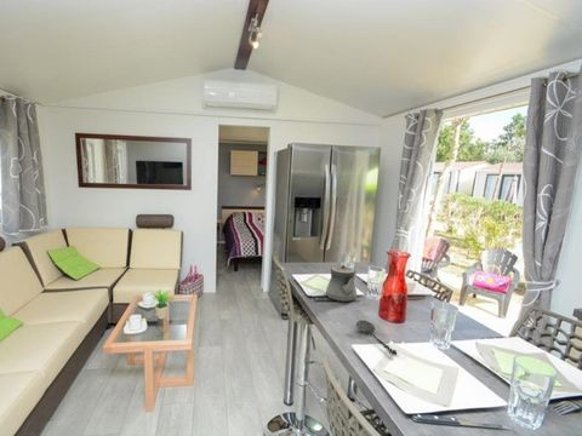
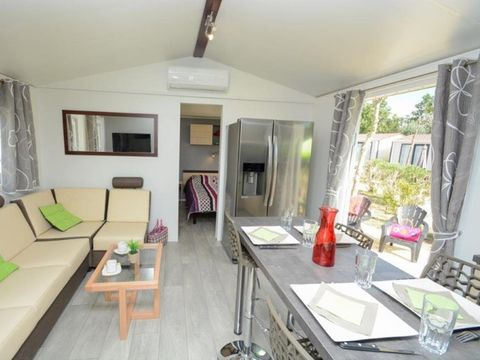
- spoon [355,319,398,356]
- teapot [325,264,358,303]
